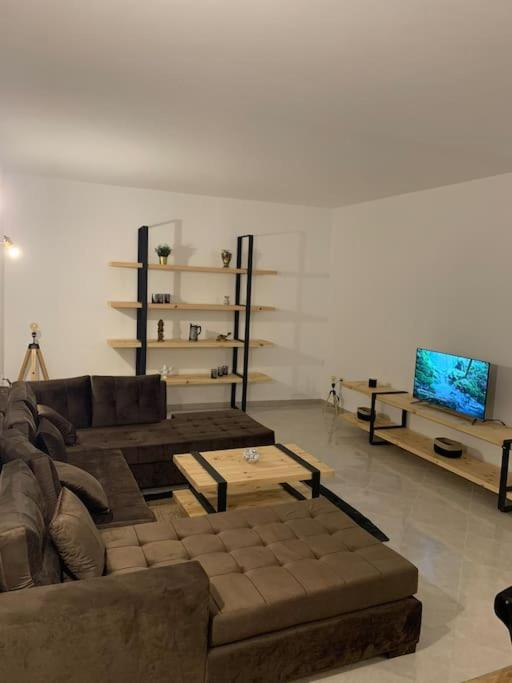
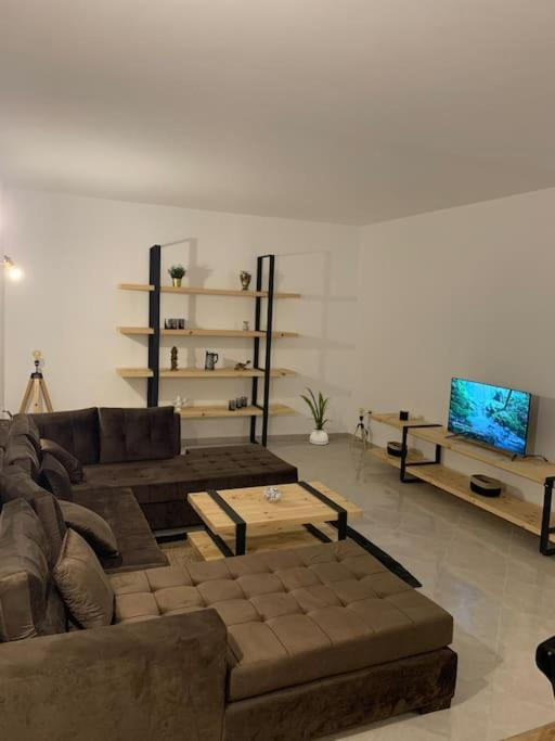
+ house plant [299,386,333,446]
